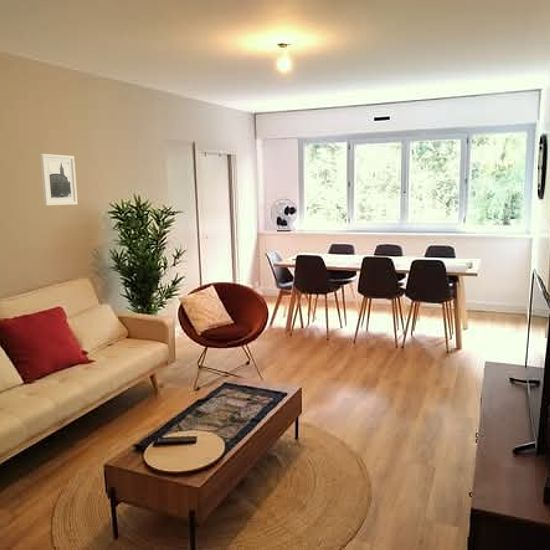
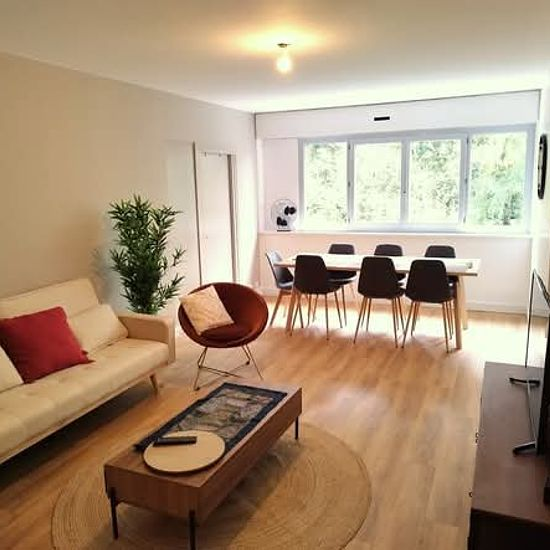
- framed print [39,153,79,207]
